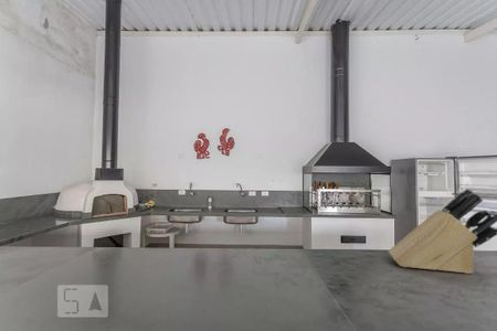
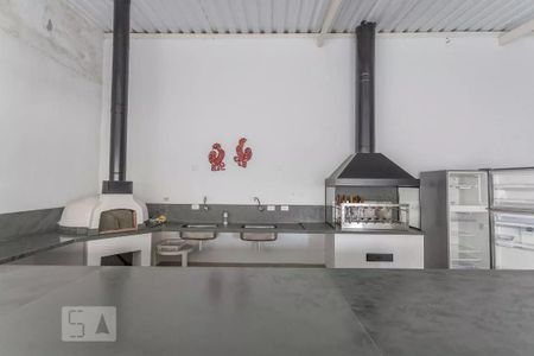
- knife block [388,188,497,275]
